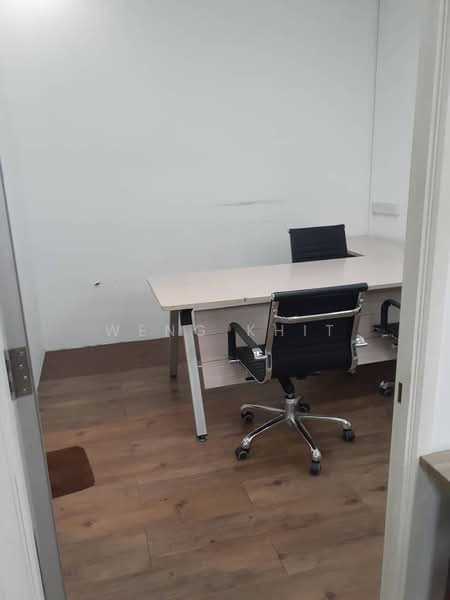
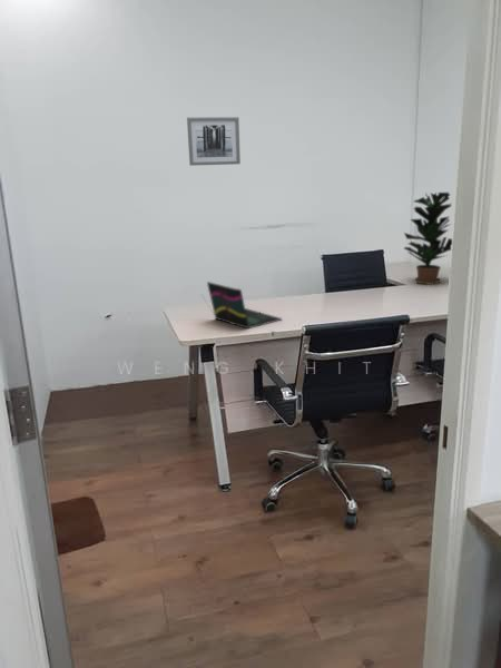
+ wall art [186,116,242,167]
+ potted plant [403,191,453,286]
+ laptop [200,281,283,330]
